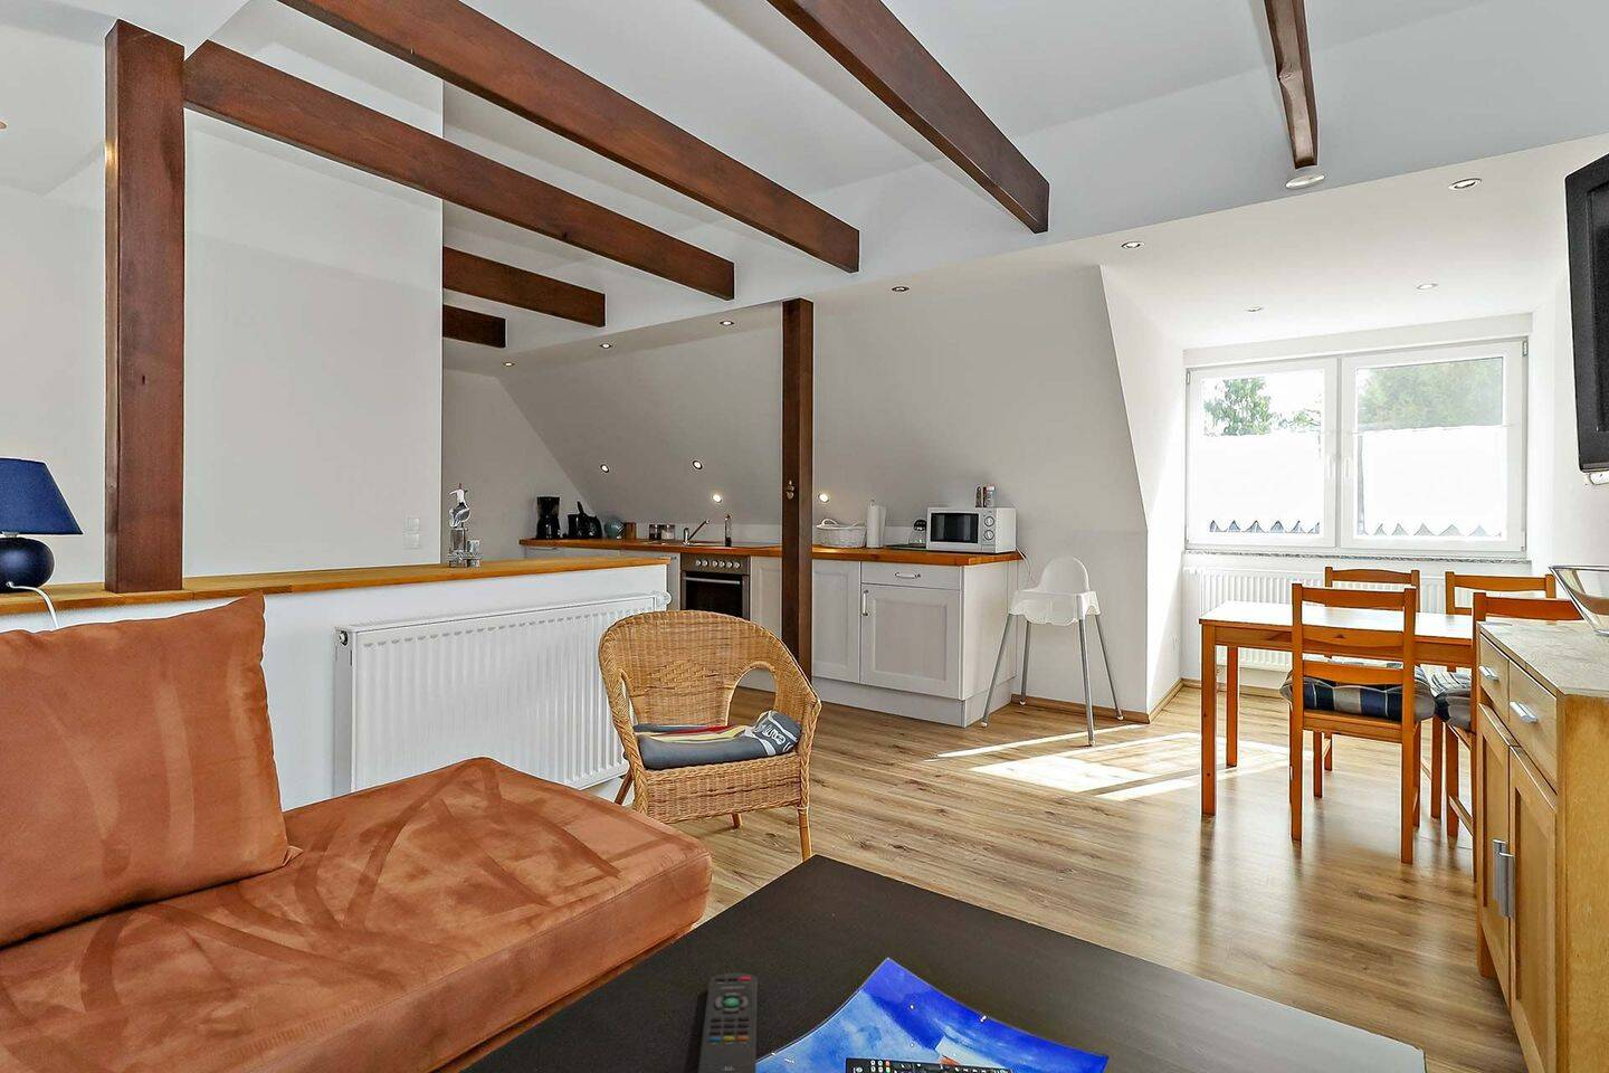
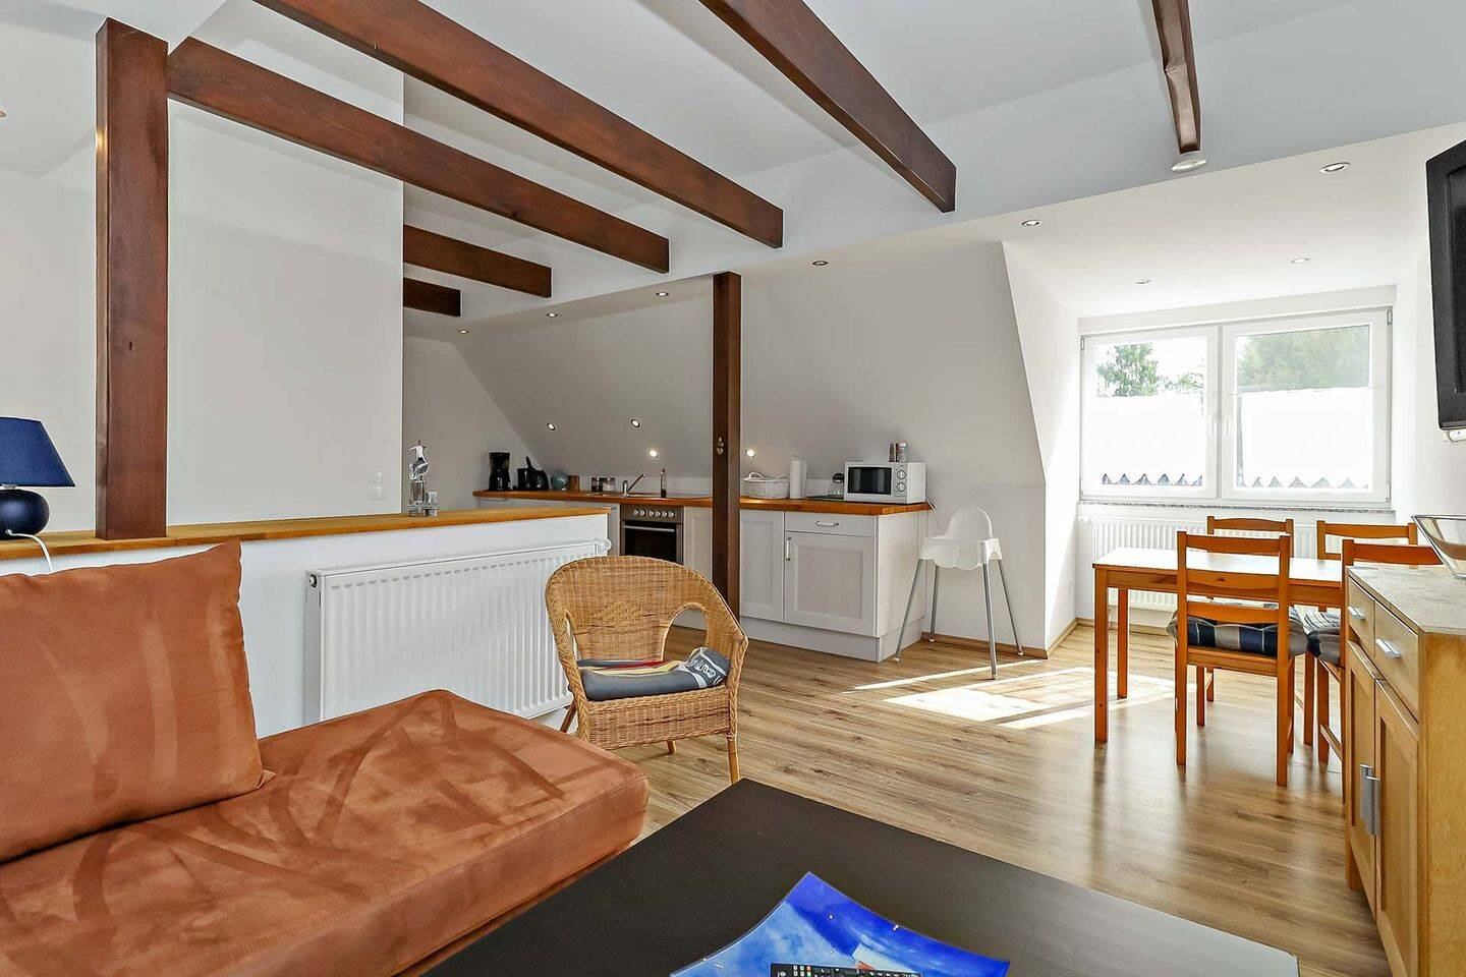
- remote control [697,972,759,1073]
